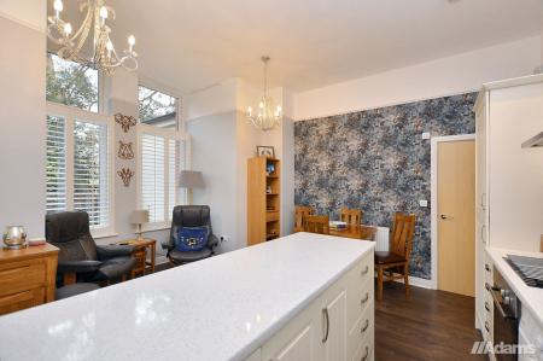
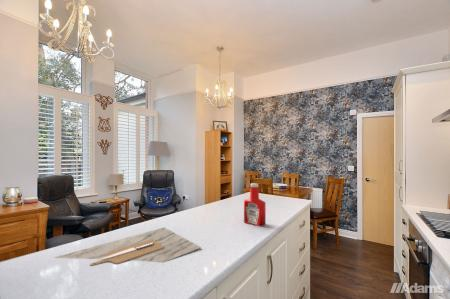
+ cutting board [54,227,202,267]
+ soap bottle [243,182,267,227]
